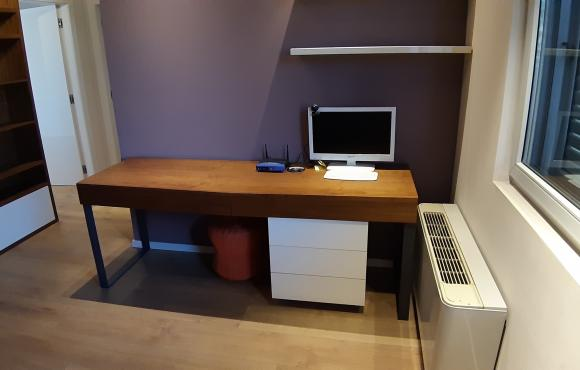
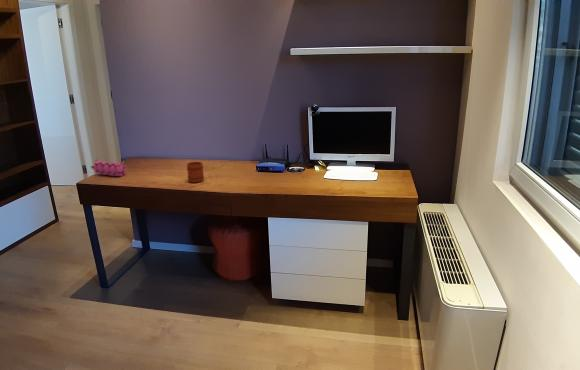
+ pencil case [90,158,127,177]
+ mug [186,161,205,183]
